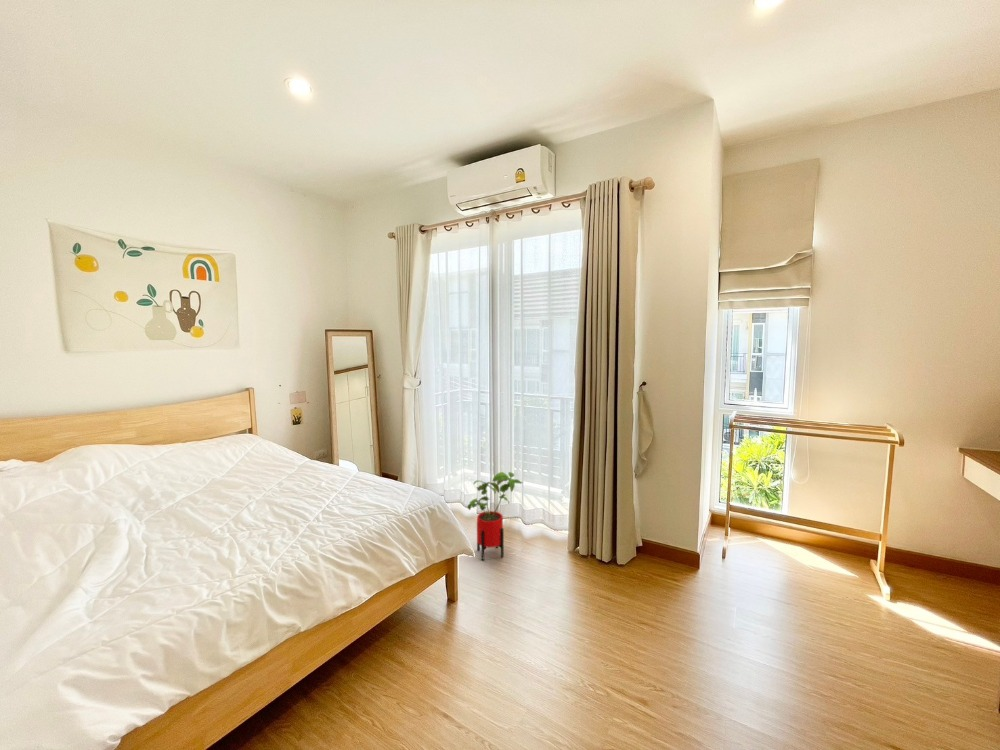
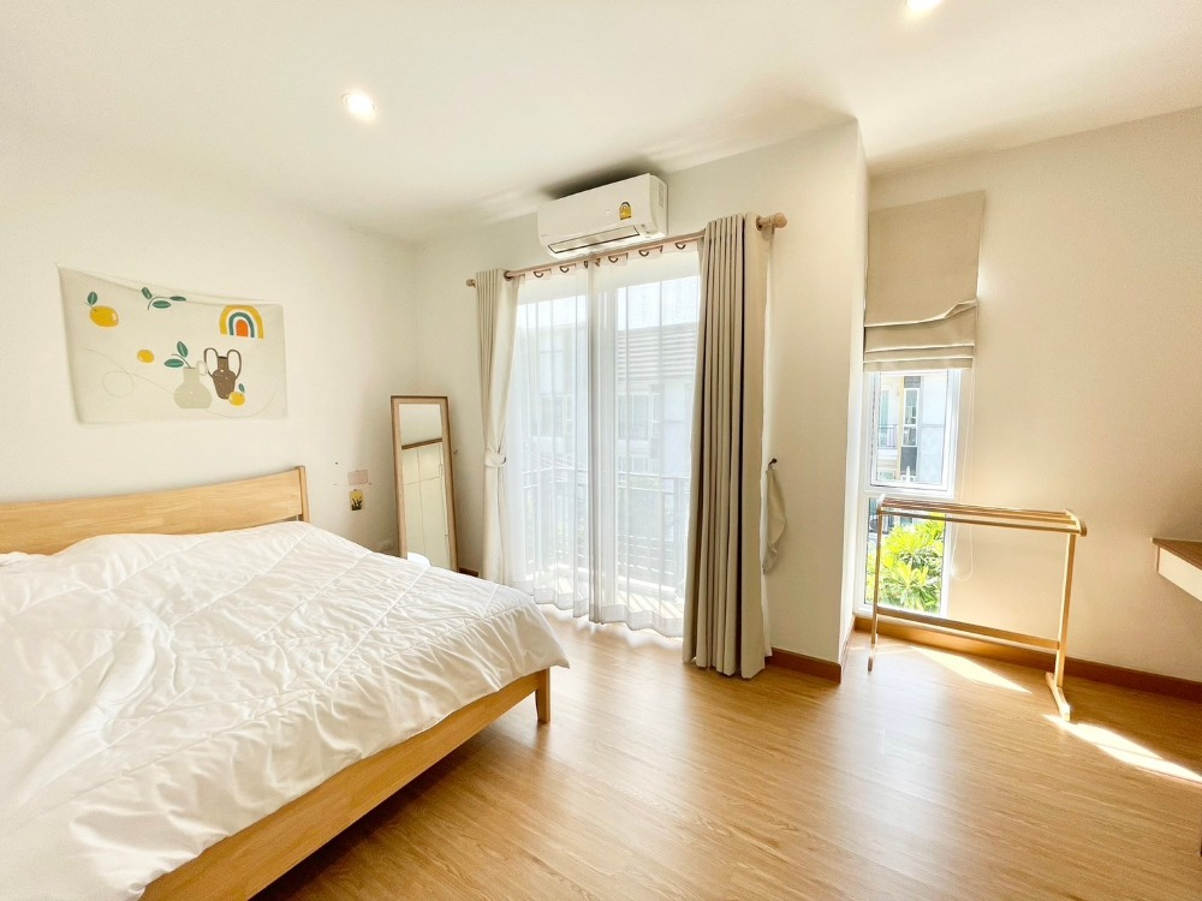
- house plant [466,471,523,562]
